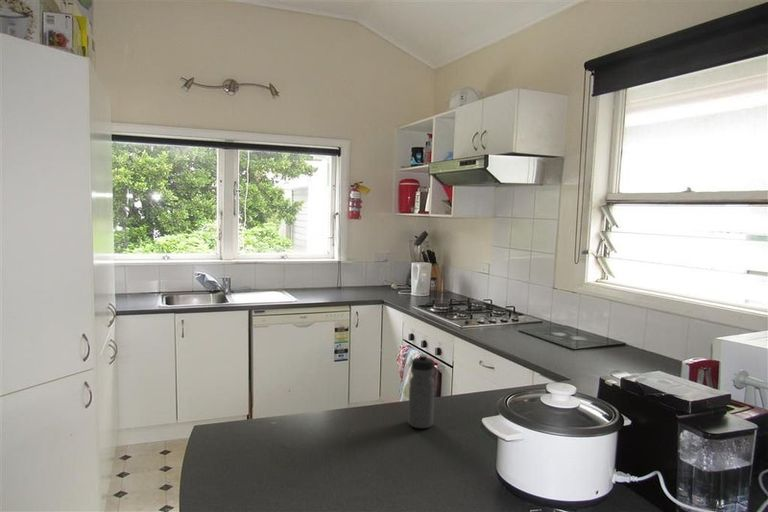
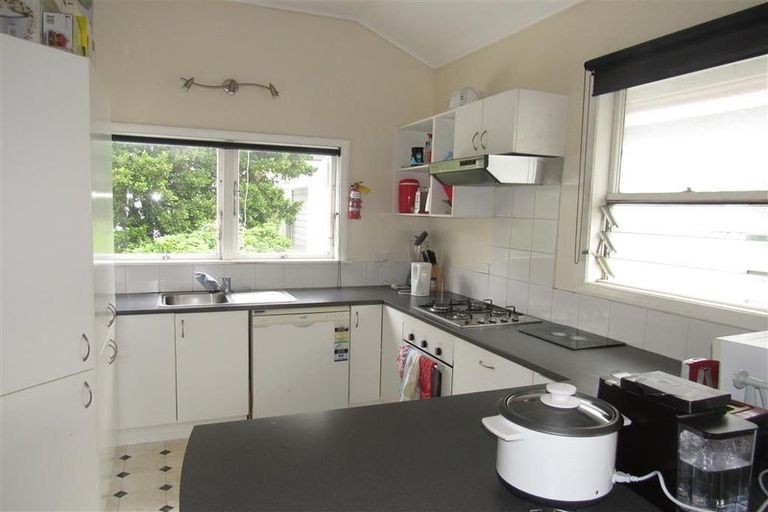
- water bottle [407,353,436,429]
